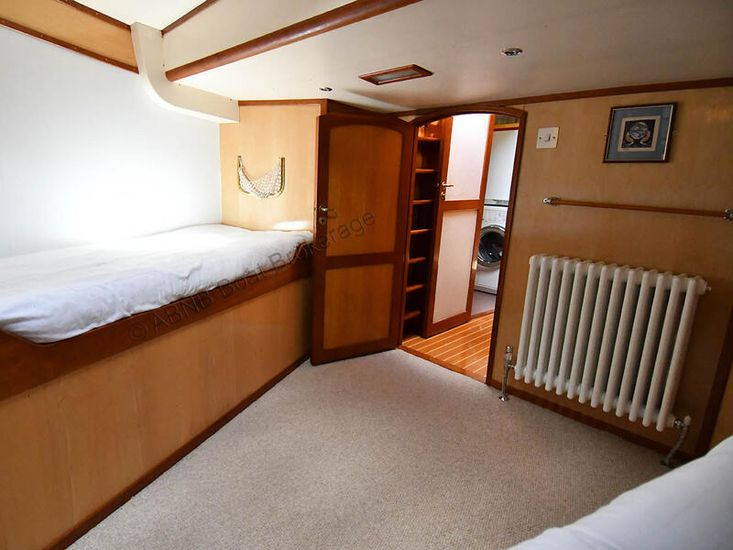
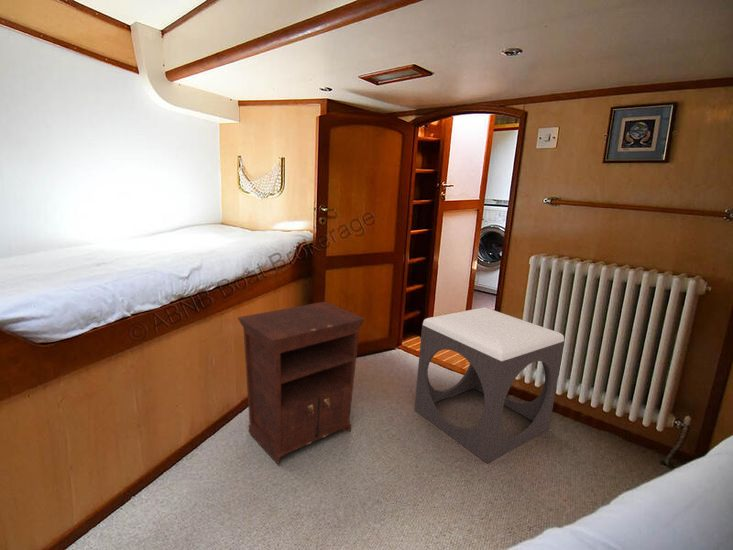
+ nightstand [236,301,366,466]
+ footstool [413,306,566,465]
